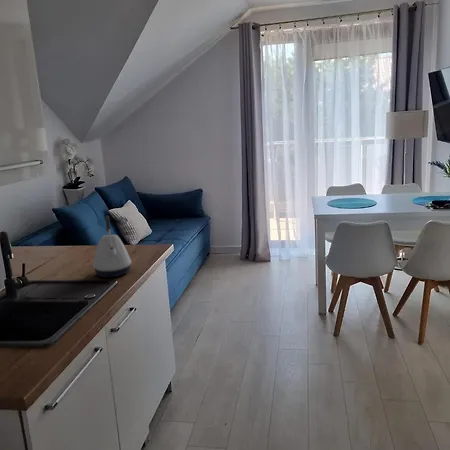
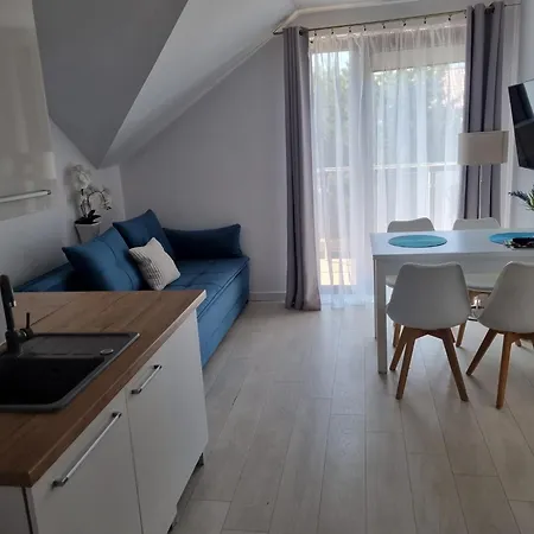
- kettle [92,215,132,278]
